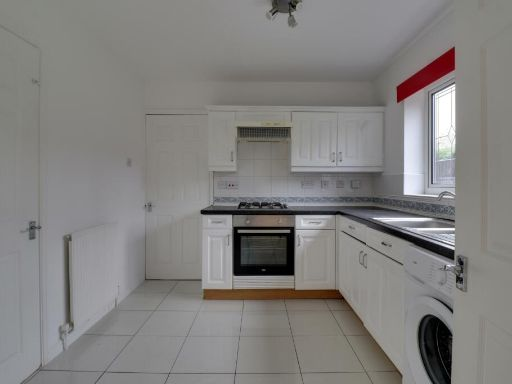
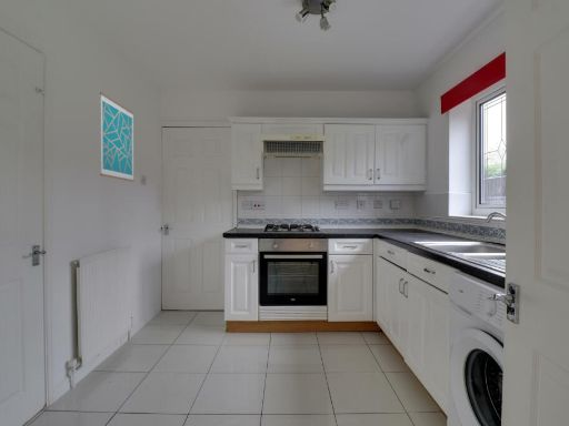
+ wall art [99,91,136,183]
